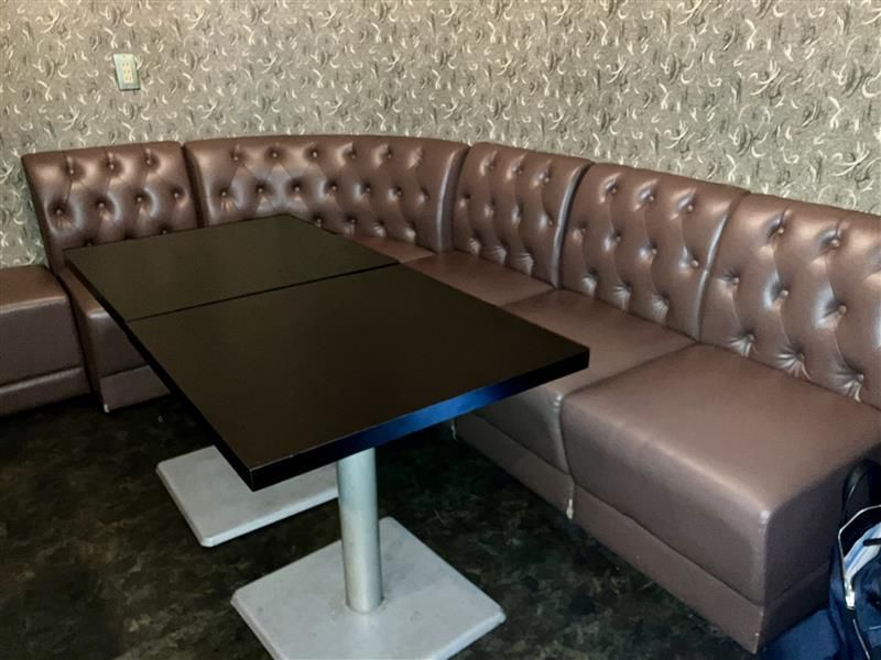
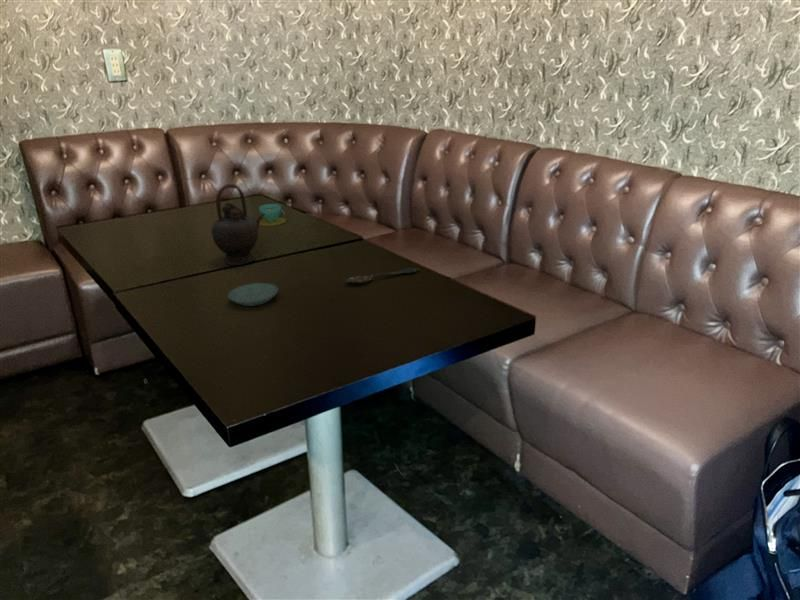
+ saucer [227,282,279,307]
+ spoon [344,267,421,285]
+ teacup [258,203,288,227]
+ teapot [210,183,265,266]
